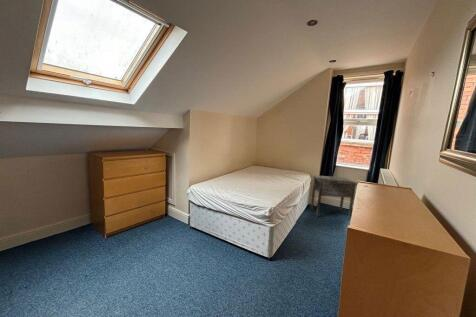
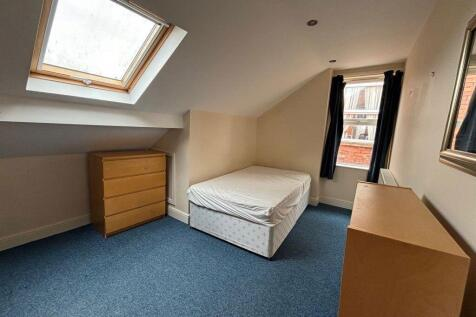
- side table [310,174,358,220]
